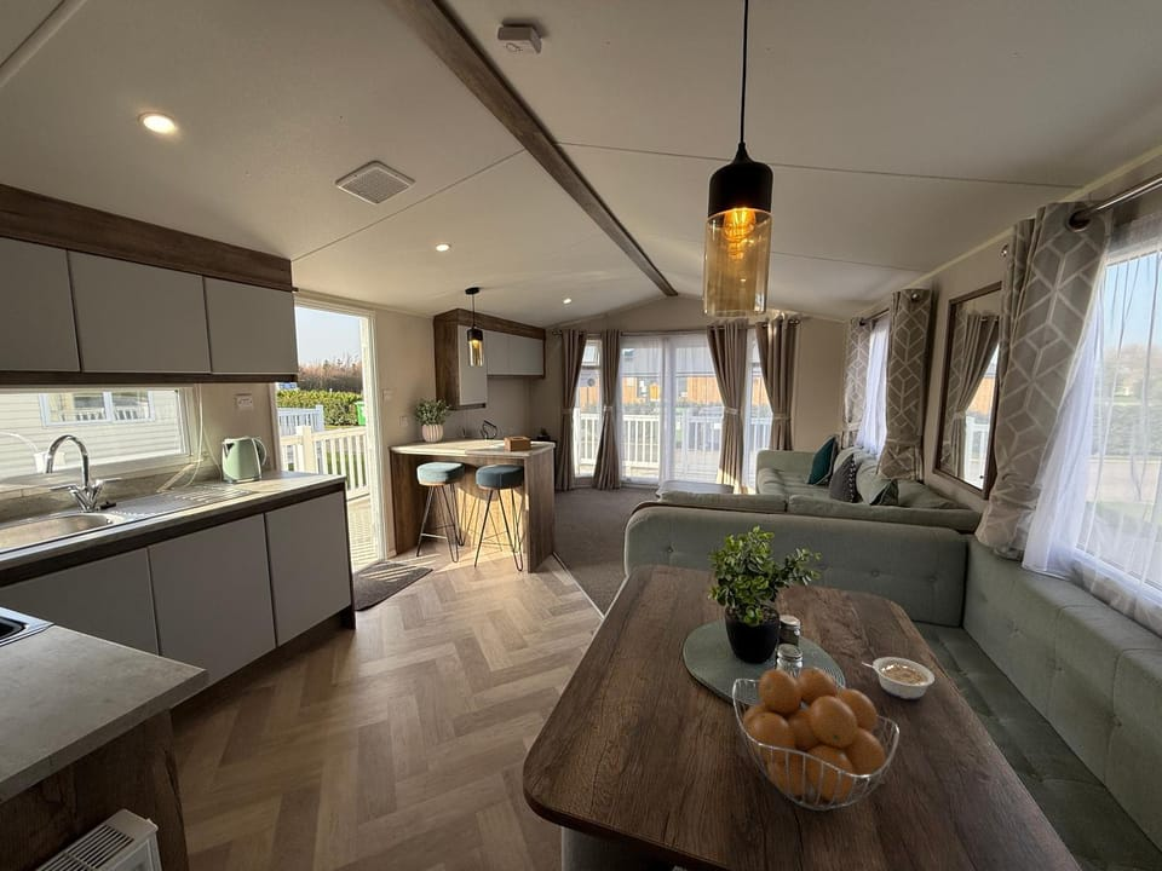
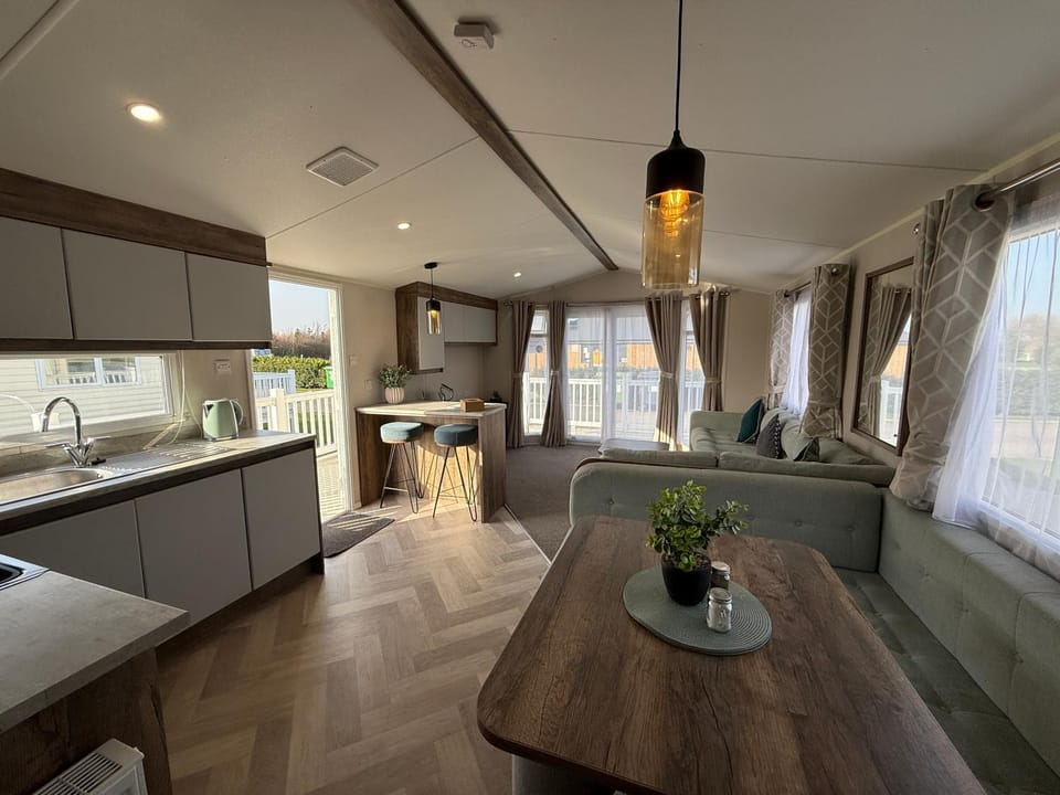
- legume [861,656,936,700]
- fruit basket [731,665,901,812]
